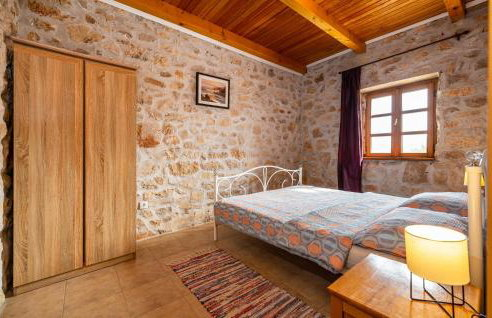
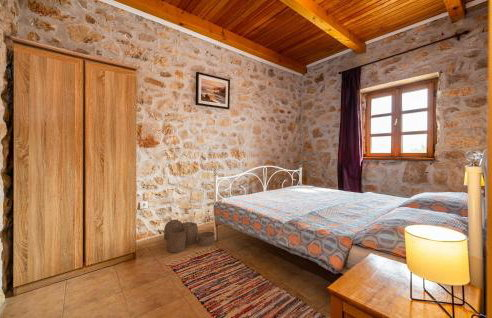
+ woven basket [163,218,216,253]
